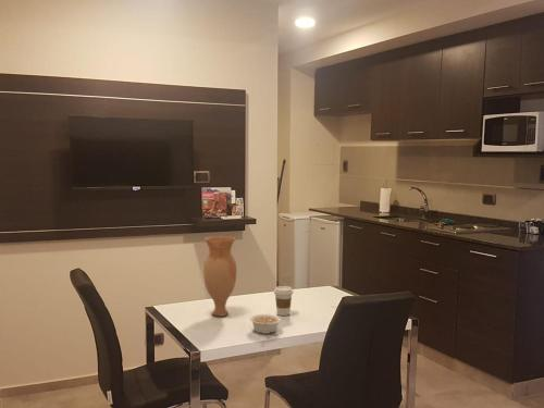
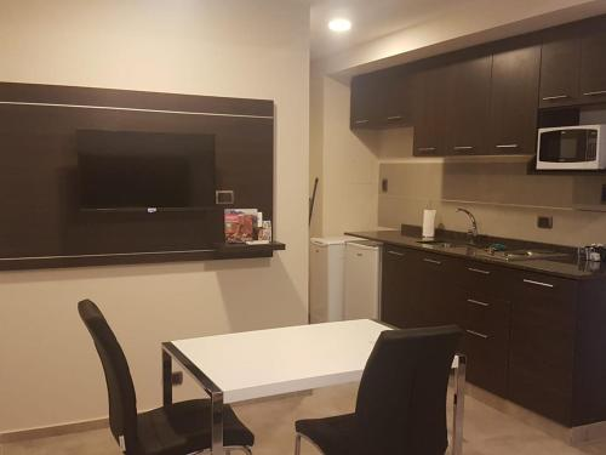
- legume [249,313,282,335]
- coffee cup [273,285,294,317]
- vase [202,235,237,317]
